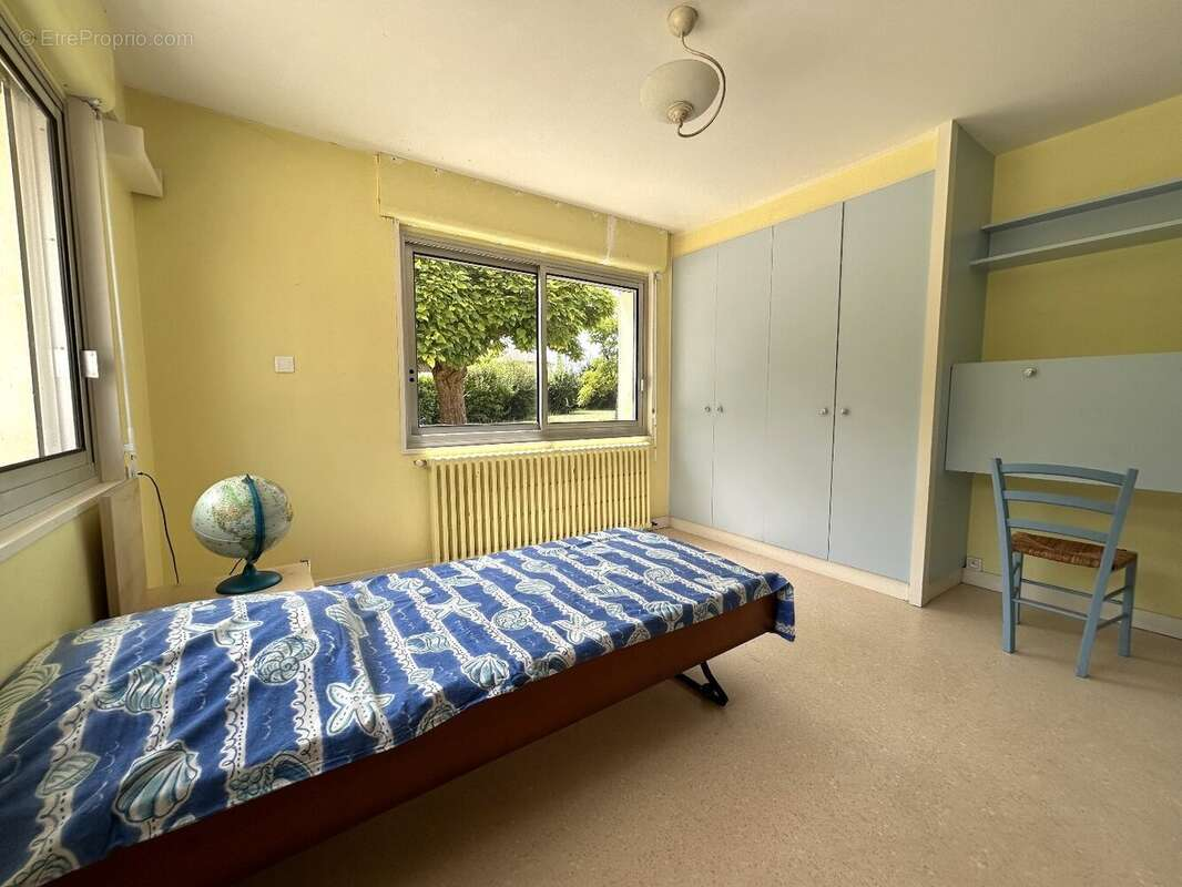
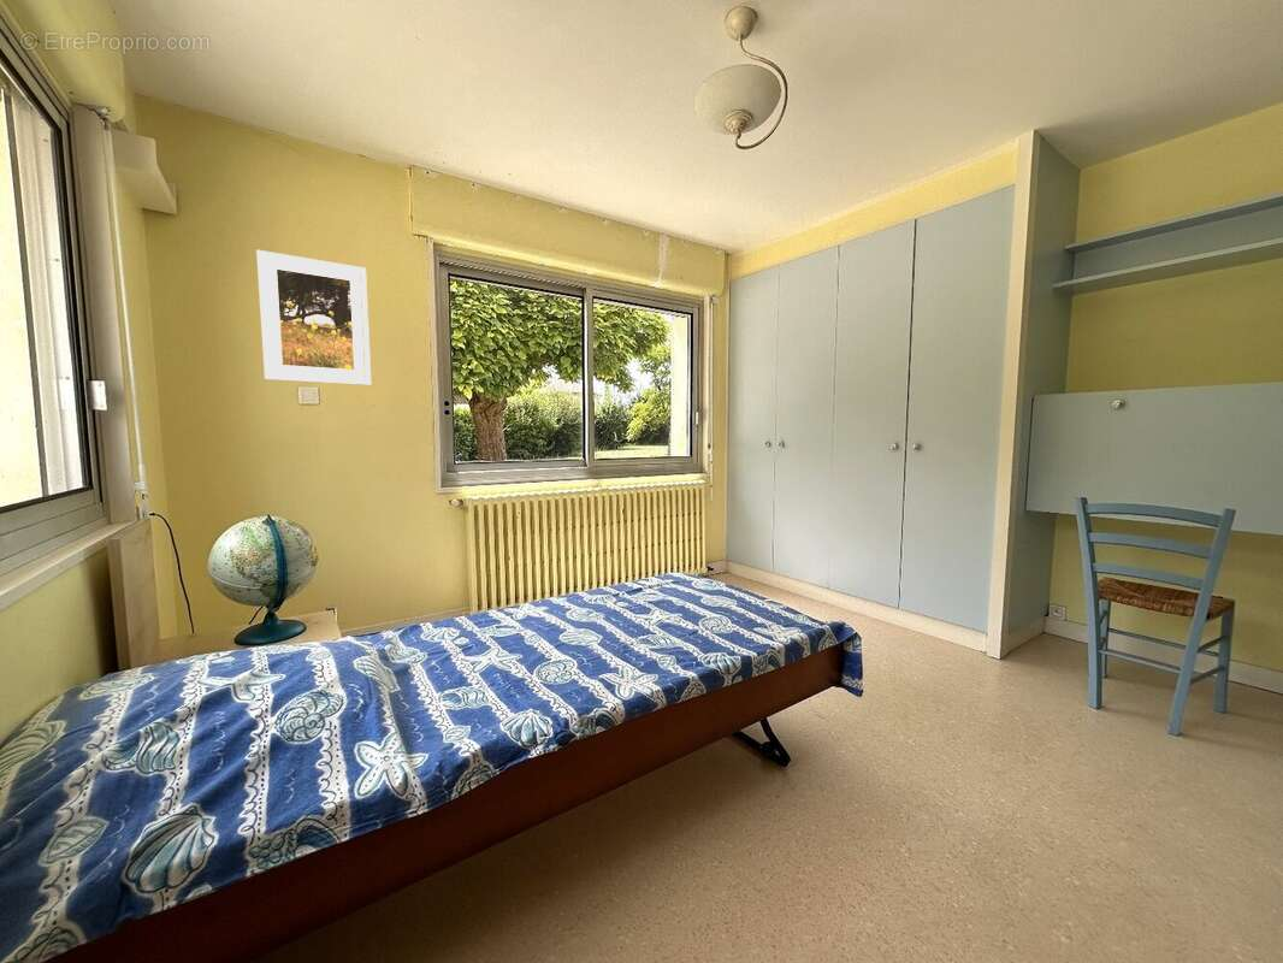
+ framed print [255,249,372,386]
